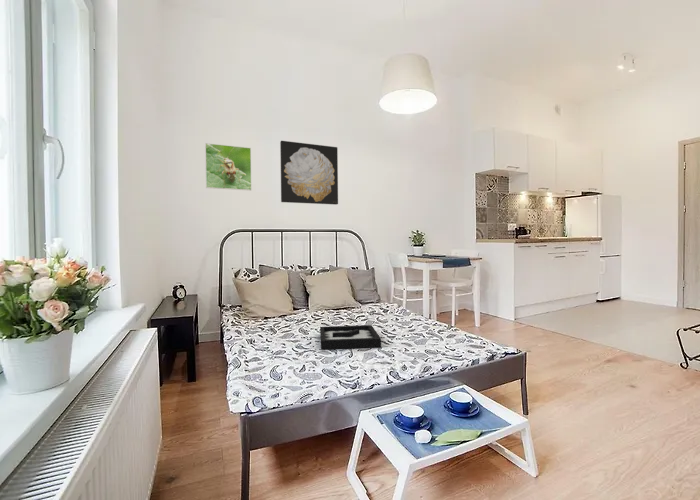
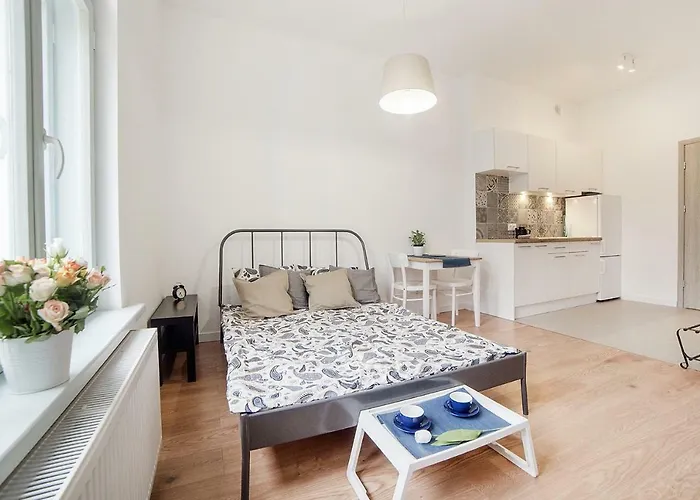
- decorative tray [319,324,382,351]
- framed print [204,142,252,192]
- wall art [279,140,339,206]
